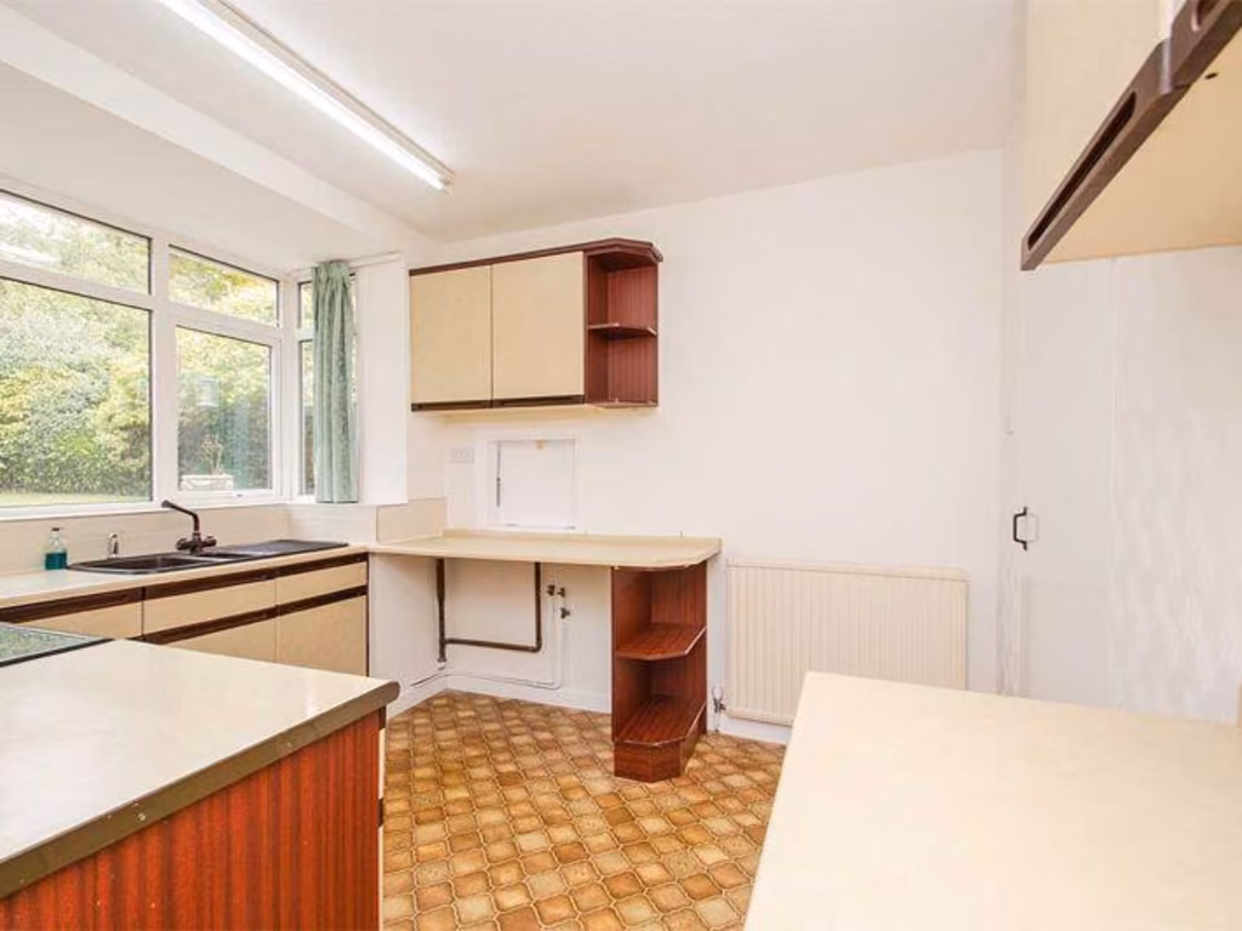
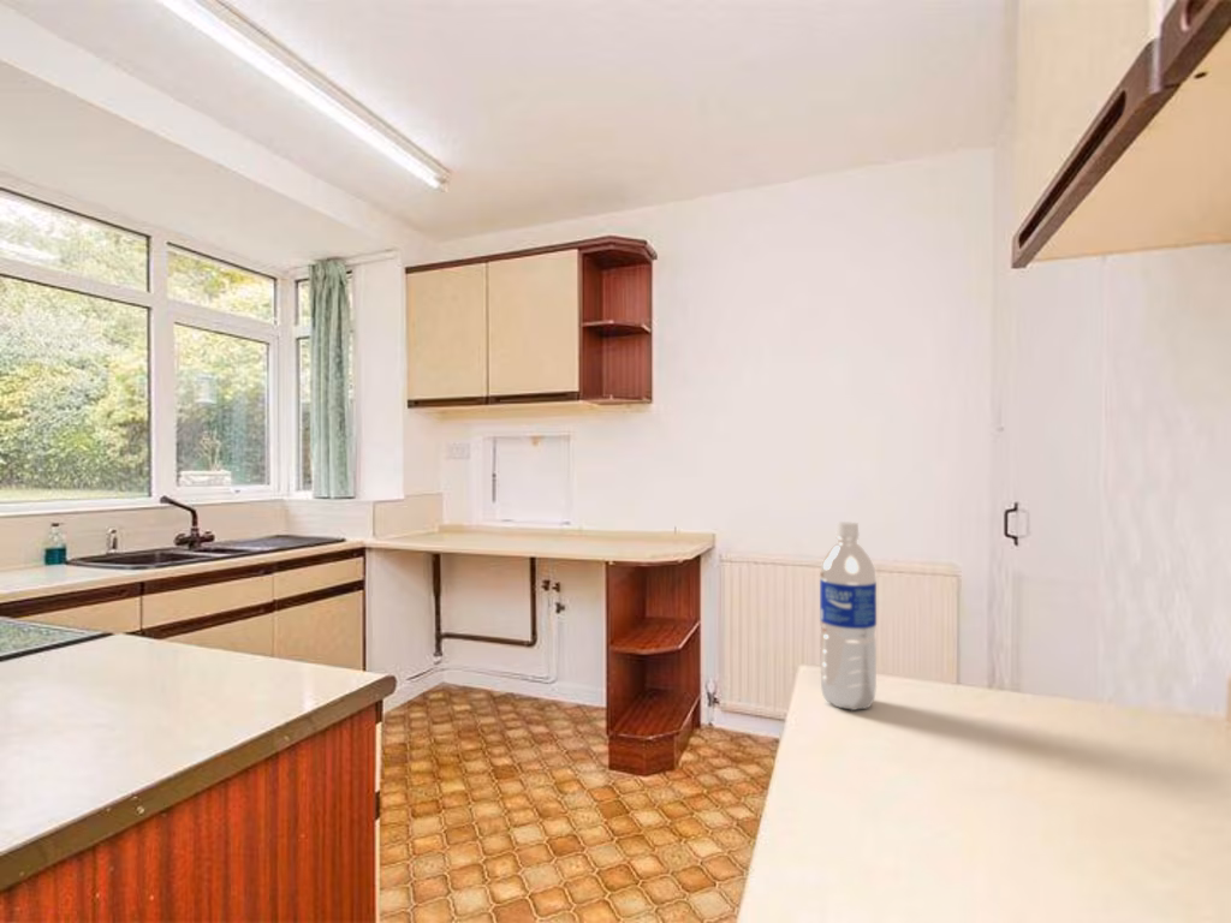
+ water bottle [819,520,878,711]
